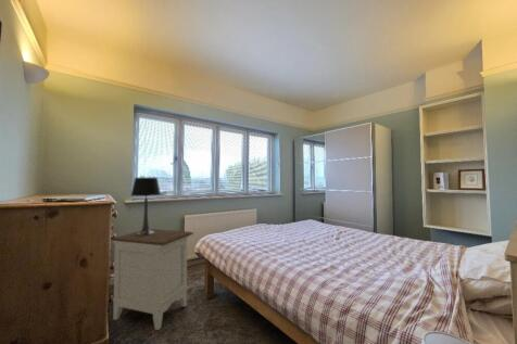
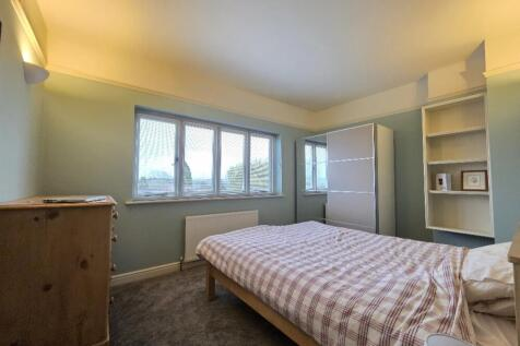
- table lamp [130,177,162,235]
- nightstand [111,228,194,331]
